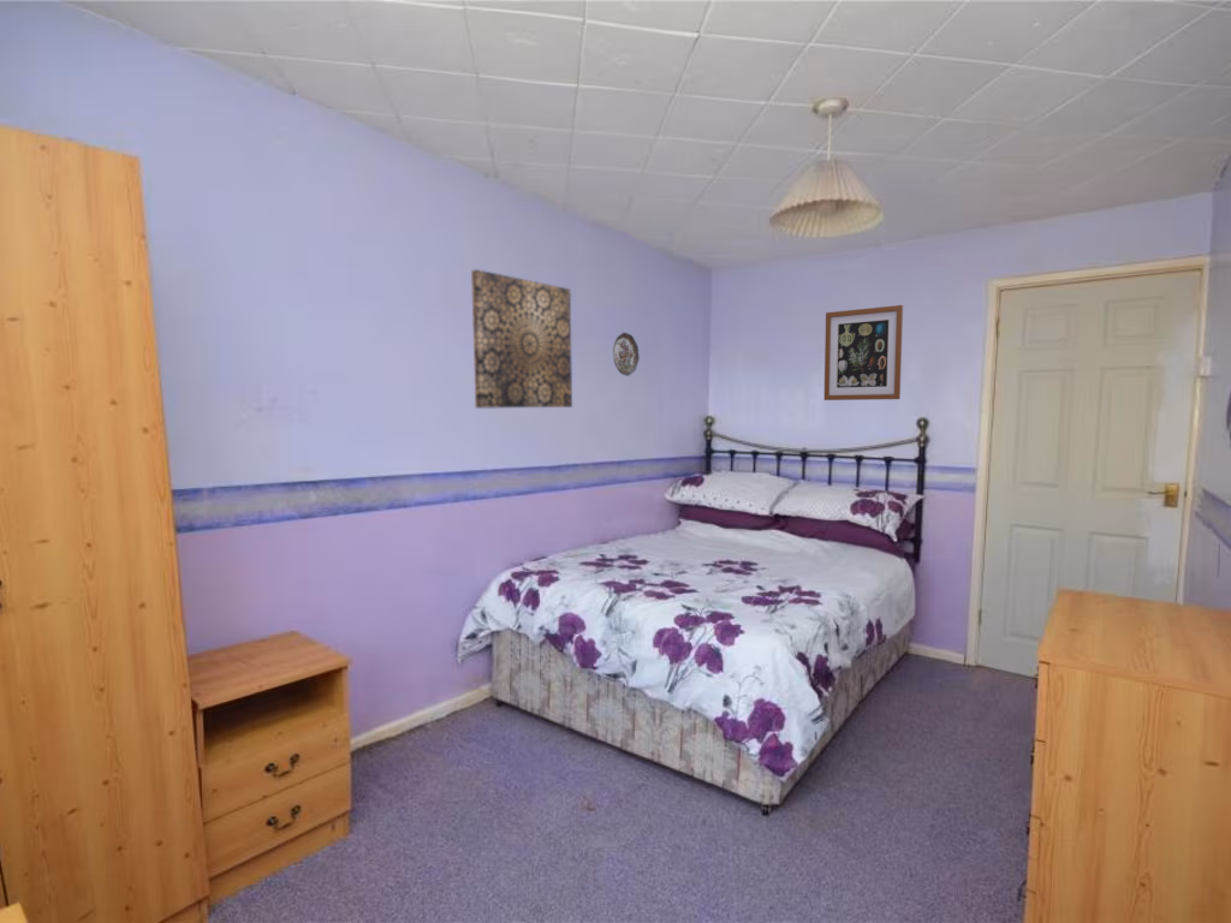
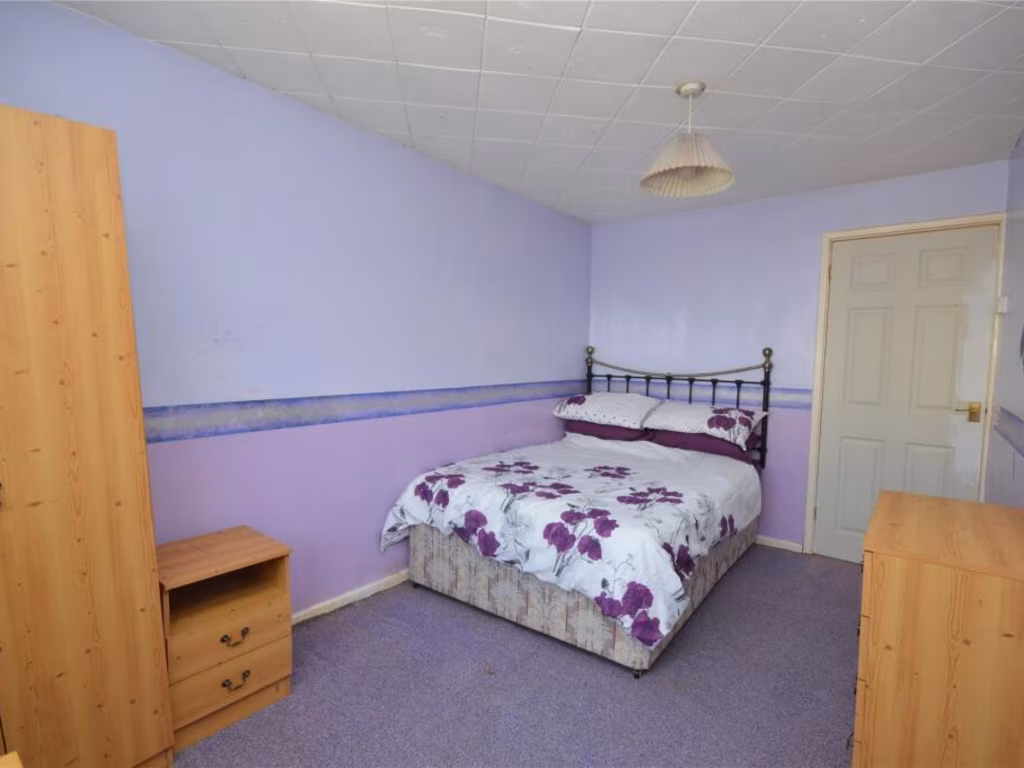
- decorative plate [612,332,641,377]
- wall art [823,304,904,401]
- wall art [470,268,573,410]
